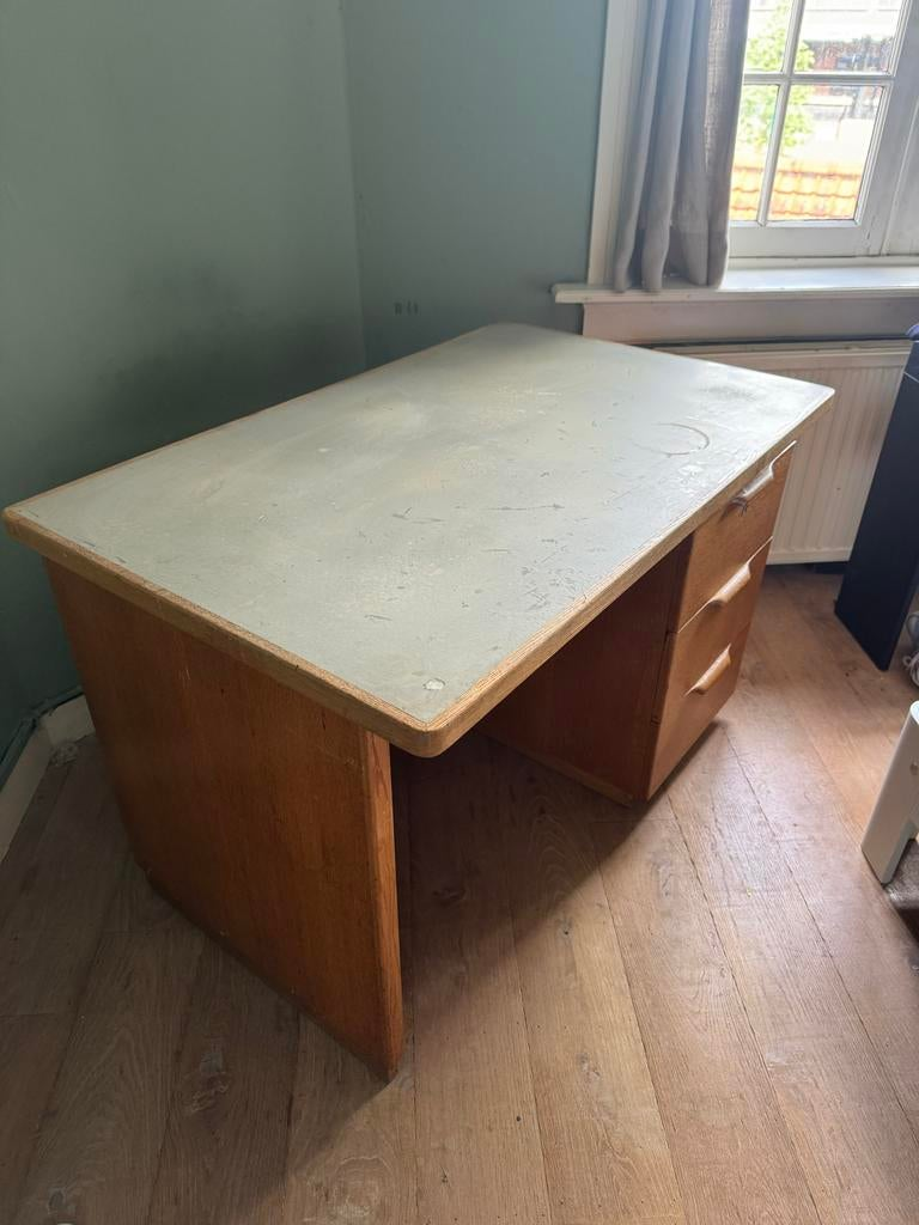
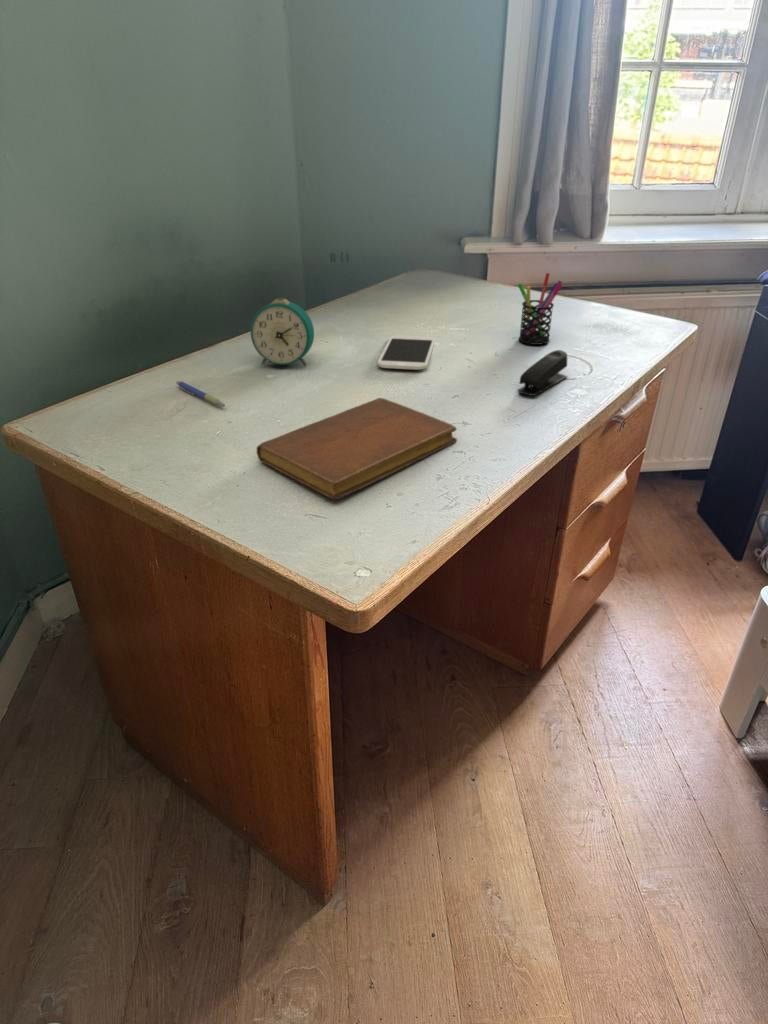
+ alarm clock [250,297,315,367]
+ smartphone [377,335,436,371]
+ pen [175,380,226,408]
+ notebook [255,397,458,500]
+ stapler [517,349,568,397]
+ pen holder [517,272,563,346]
